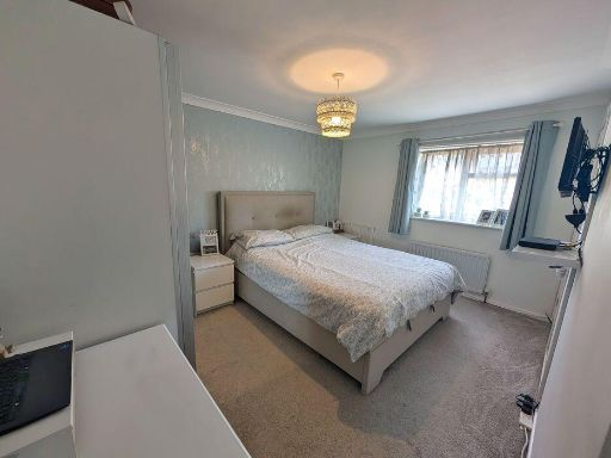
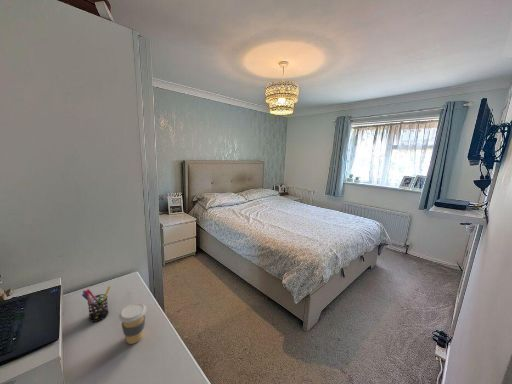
+ pen holder [81,285,112,323]
+ coffee cup [118,302,148,345]
